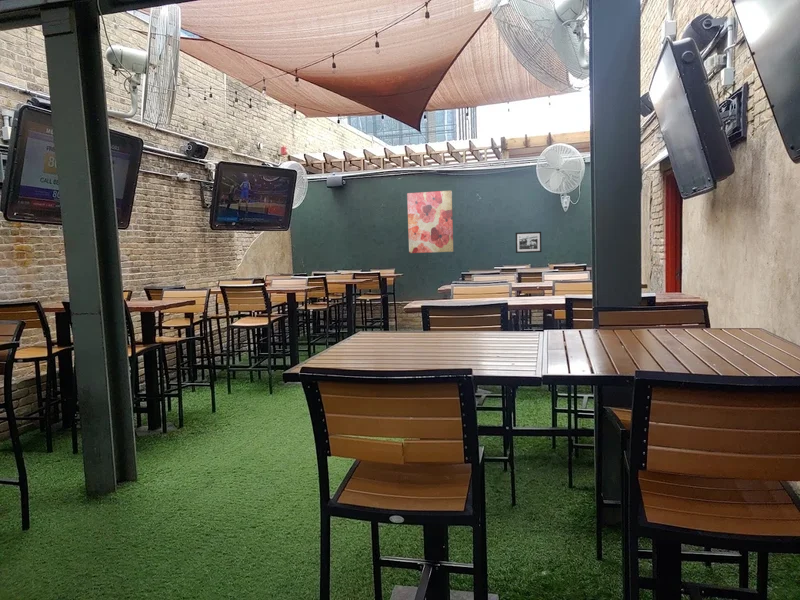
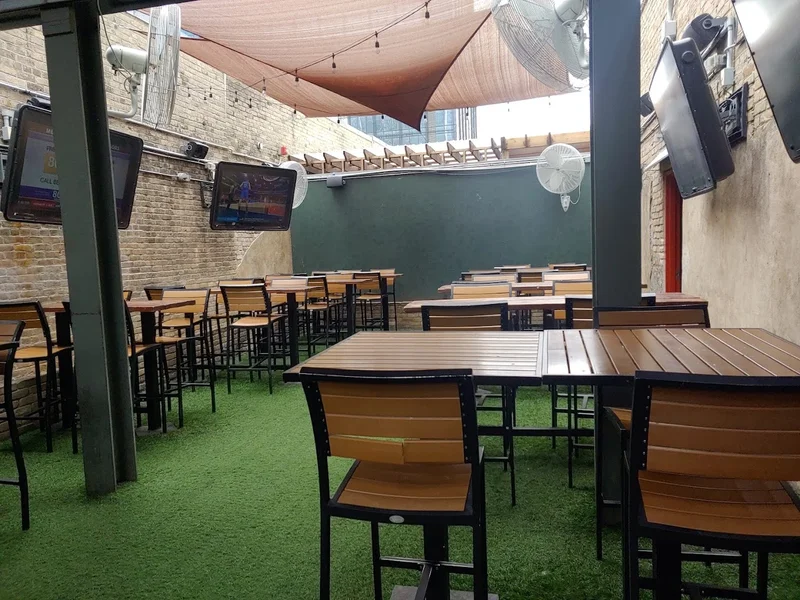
- picture frame [515,231,542,254]
- wall art [406,189,454,254]
